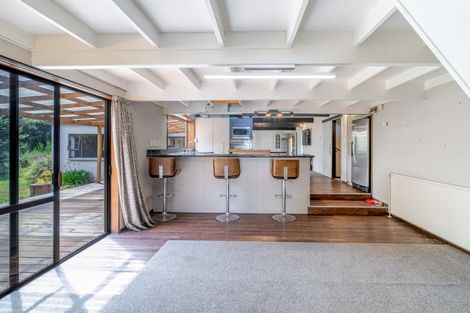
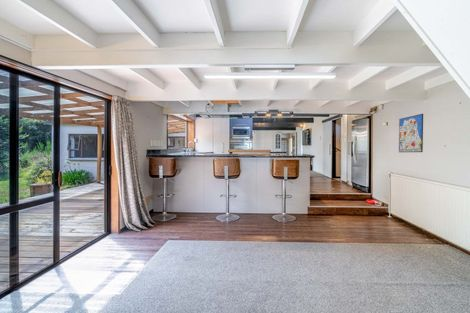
+ wall art [398,113,424,153]
